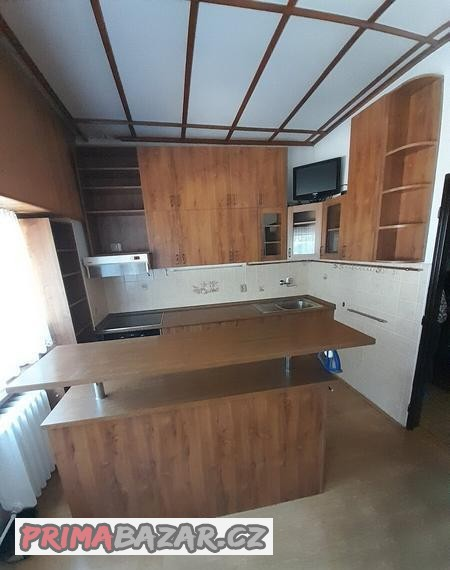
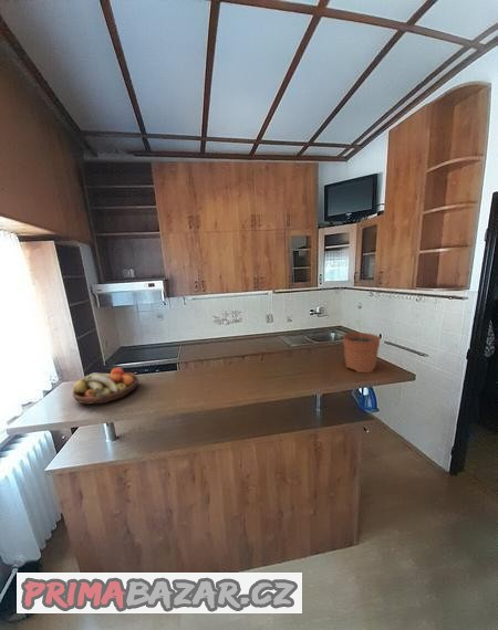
+ plant pot [342,319,382,374]
+ fruit bowl [72,367,139,406]
